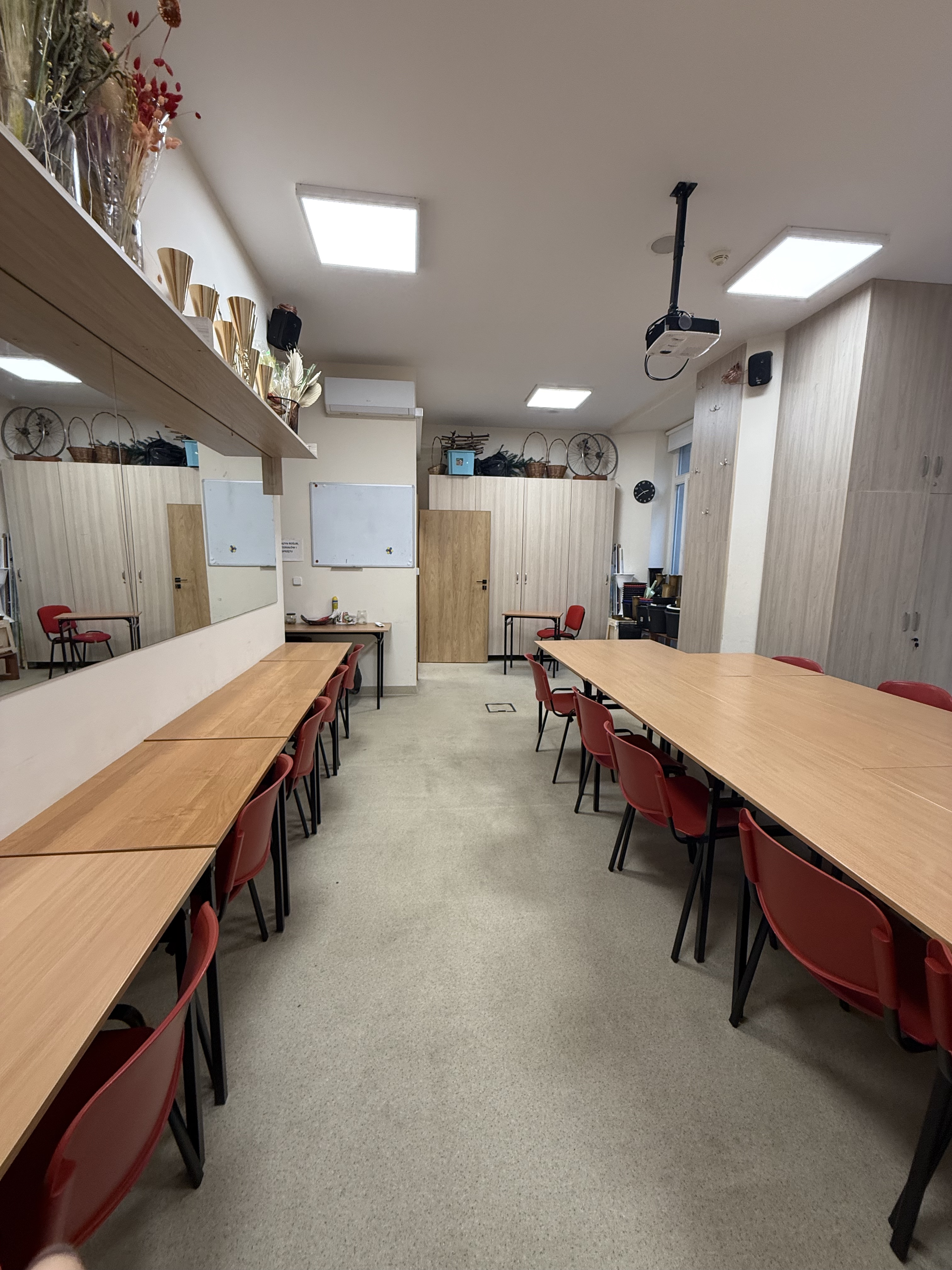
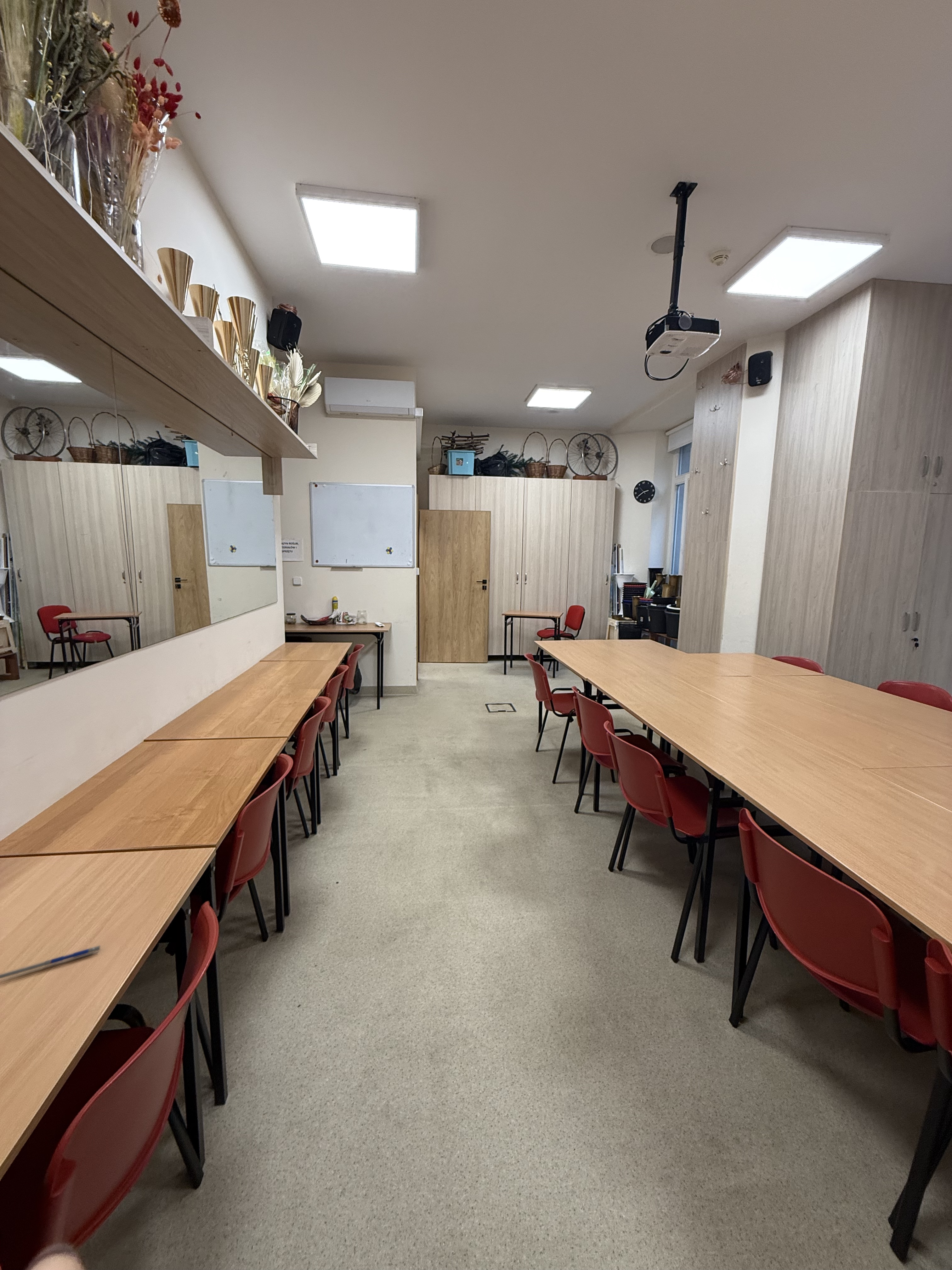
+ pen [0,945,101,981]
